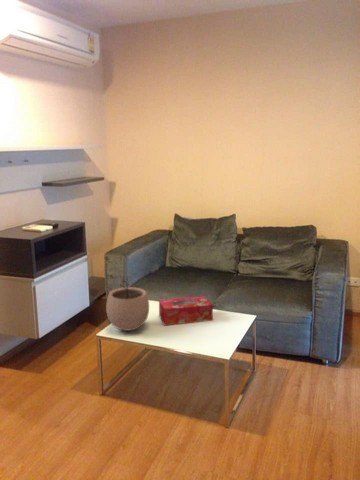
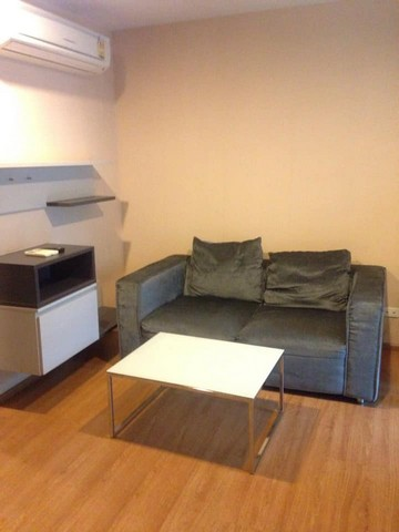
- plant pot [105,276,150,332]
- tissue box [158,295,214,326]
